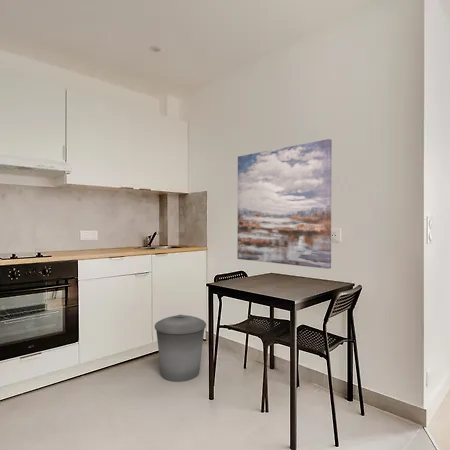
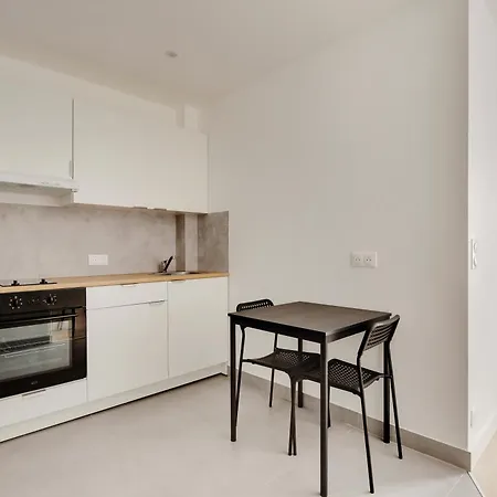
- trash can [154,314,207,382]
- wall art [236,138,333,270]
